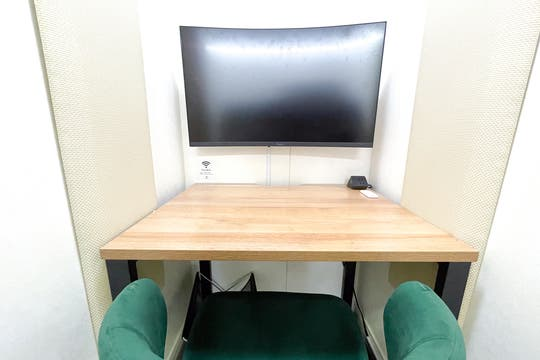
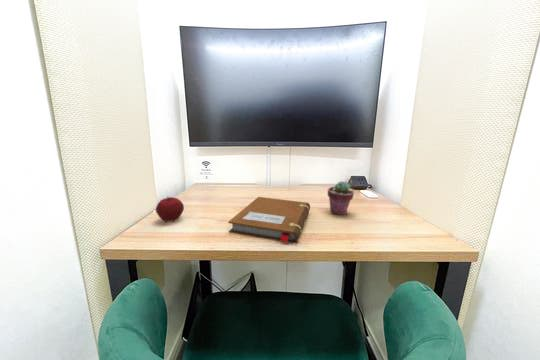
+ potted succulent [327,180,355,216]
+ apple [155,196,185,223]
+ notebook [227,196,311,245]
